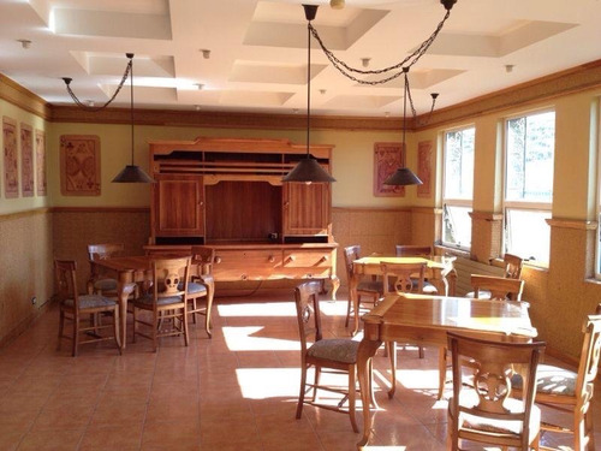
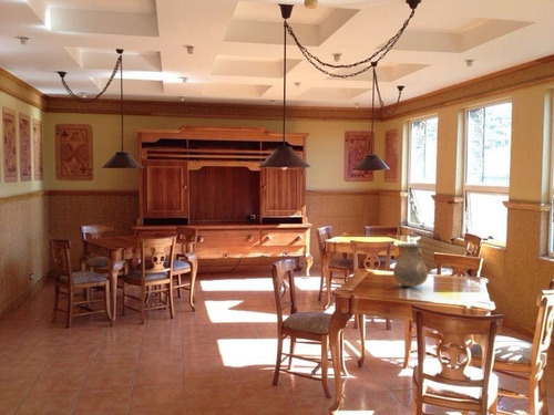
+ vase [392,242,429,288]
